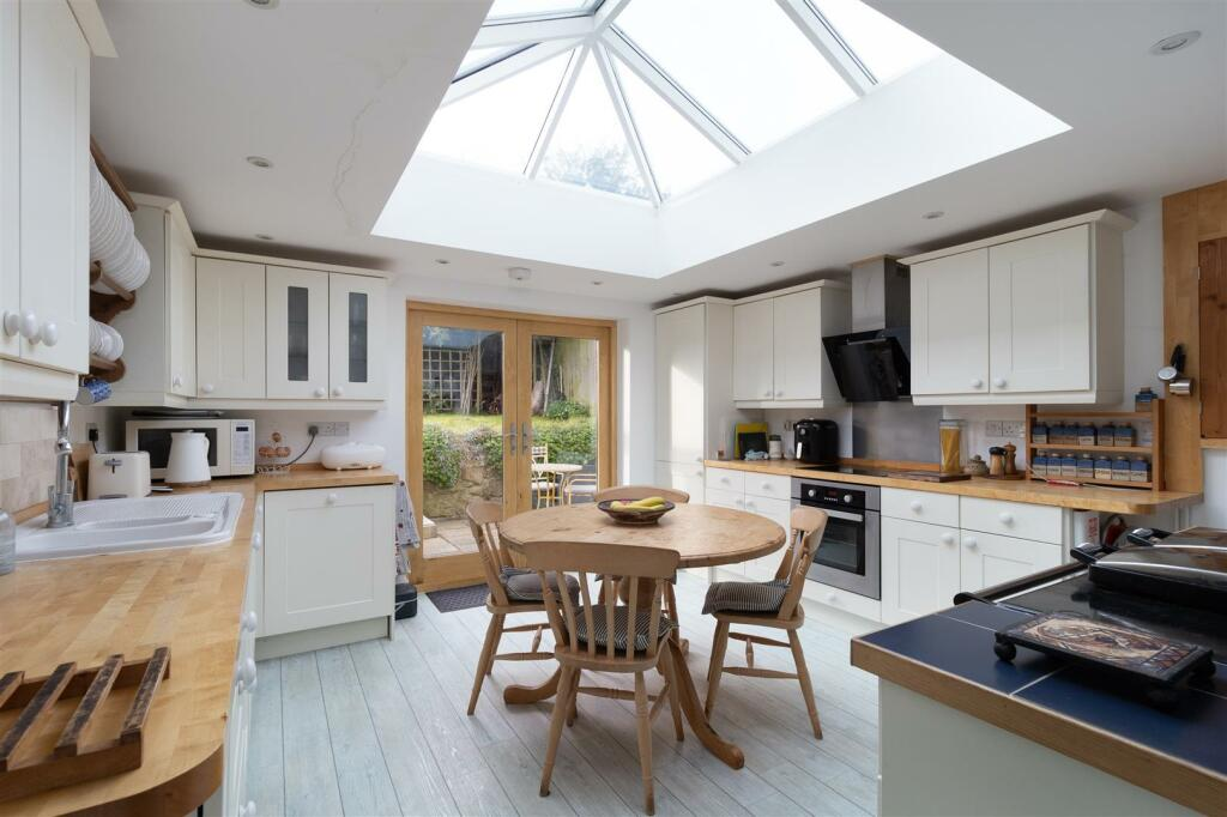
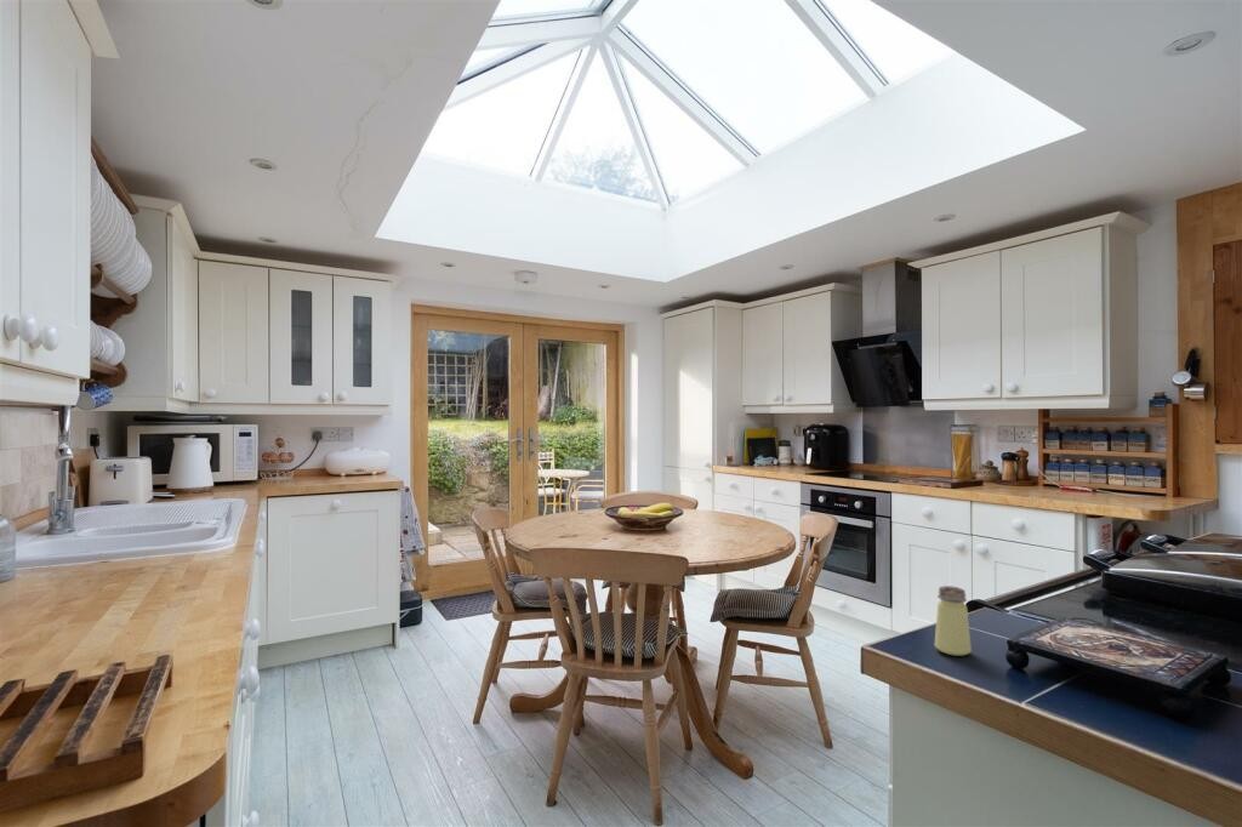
+ saltshaker [934,584,973,657]
